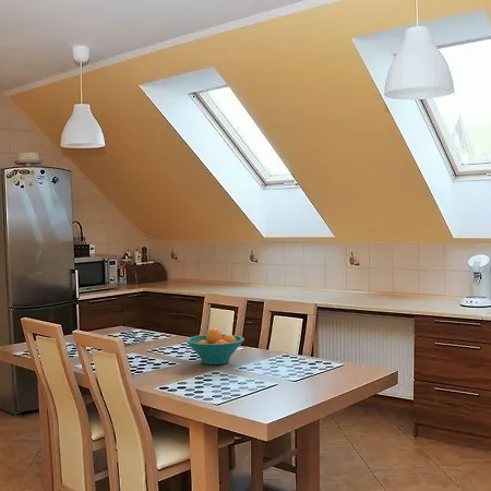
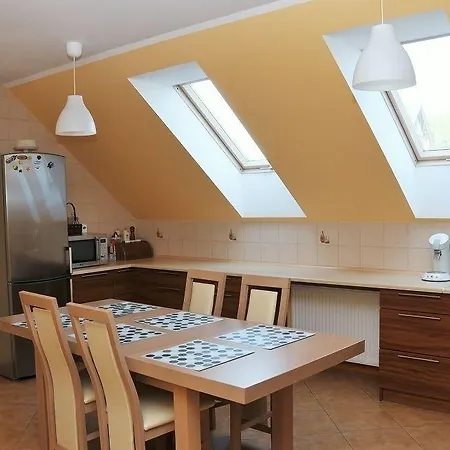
- fruit bowl [185,327,246,366]
